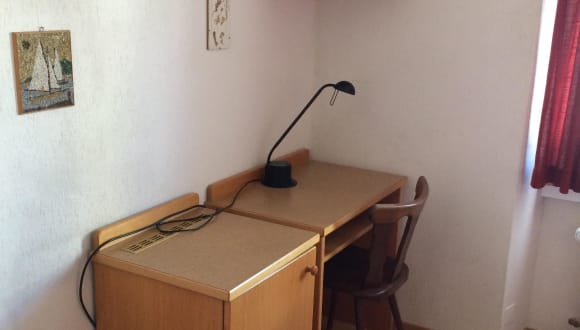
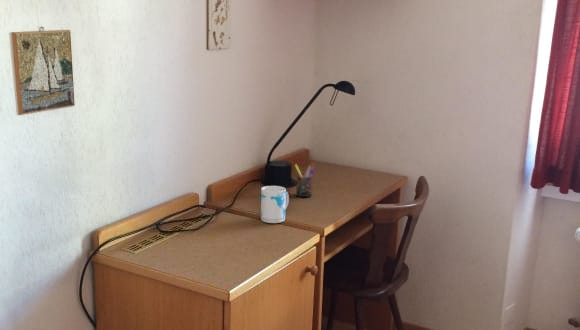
+ pen holder [294,162,315,198]
+ mug [260,185,290,224]
